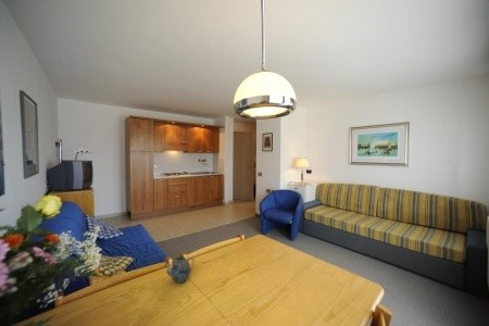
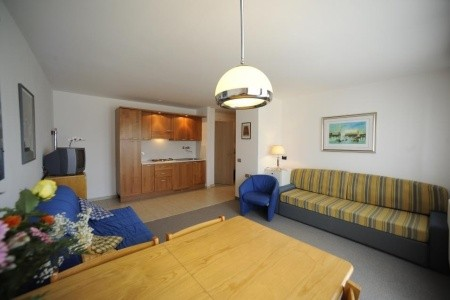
- teapot [164,255,196,285]
